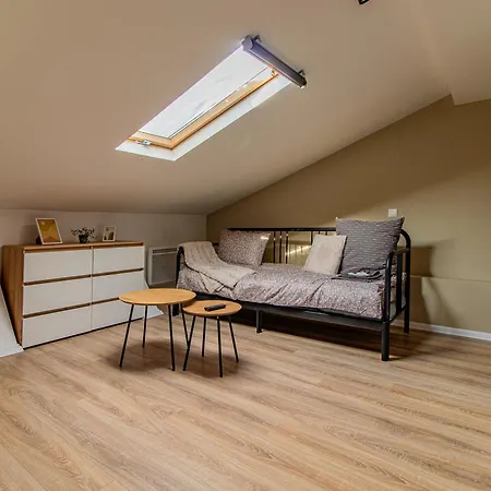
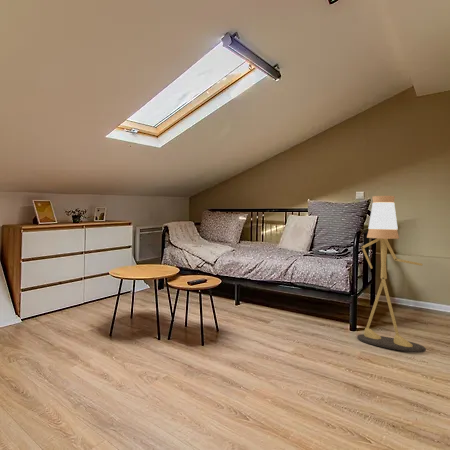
+ floor lamp [356,195,427,353]
